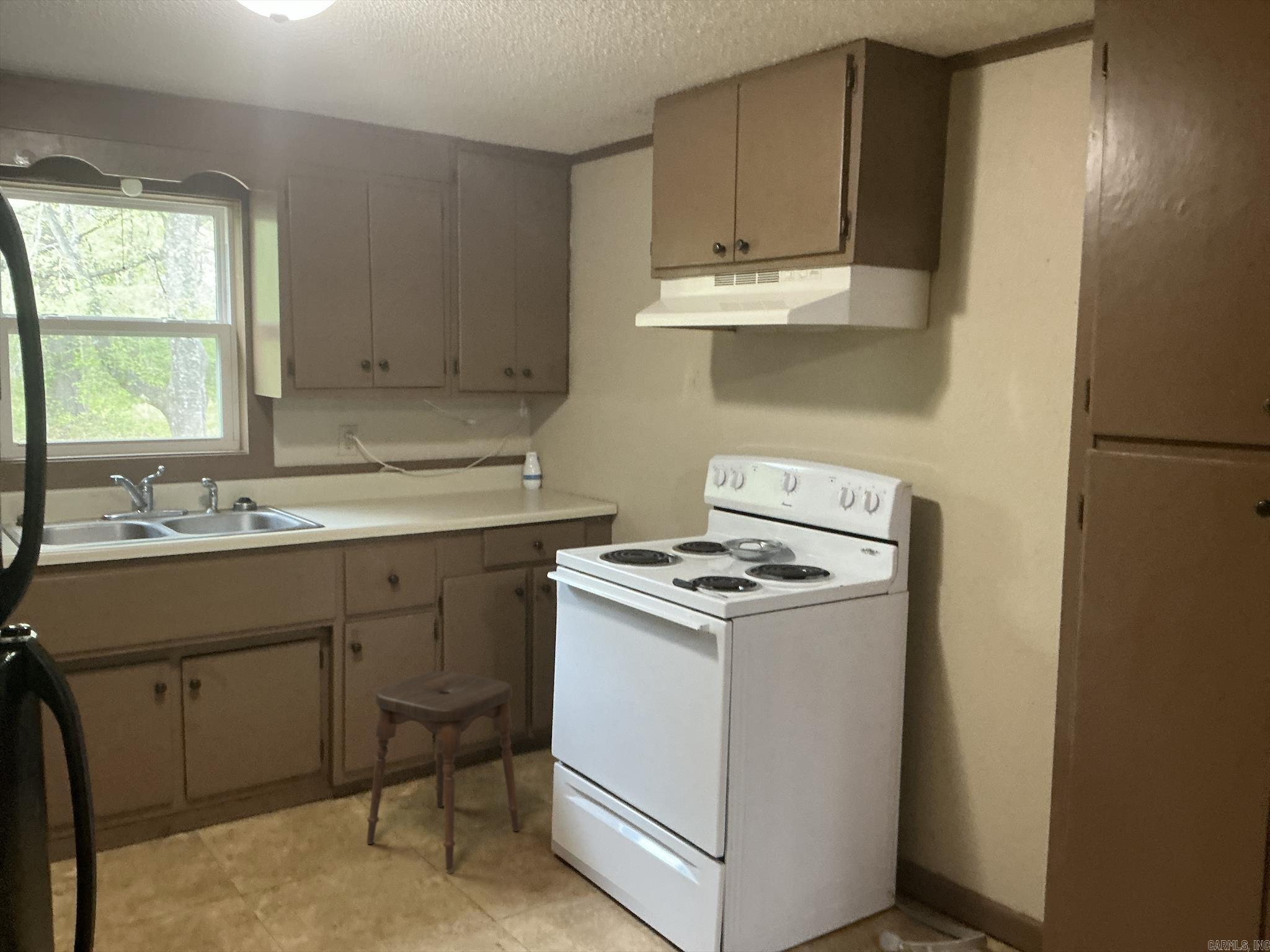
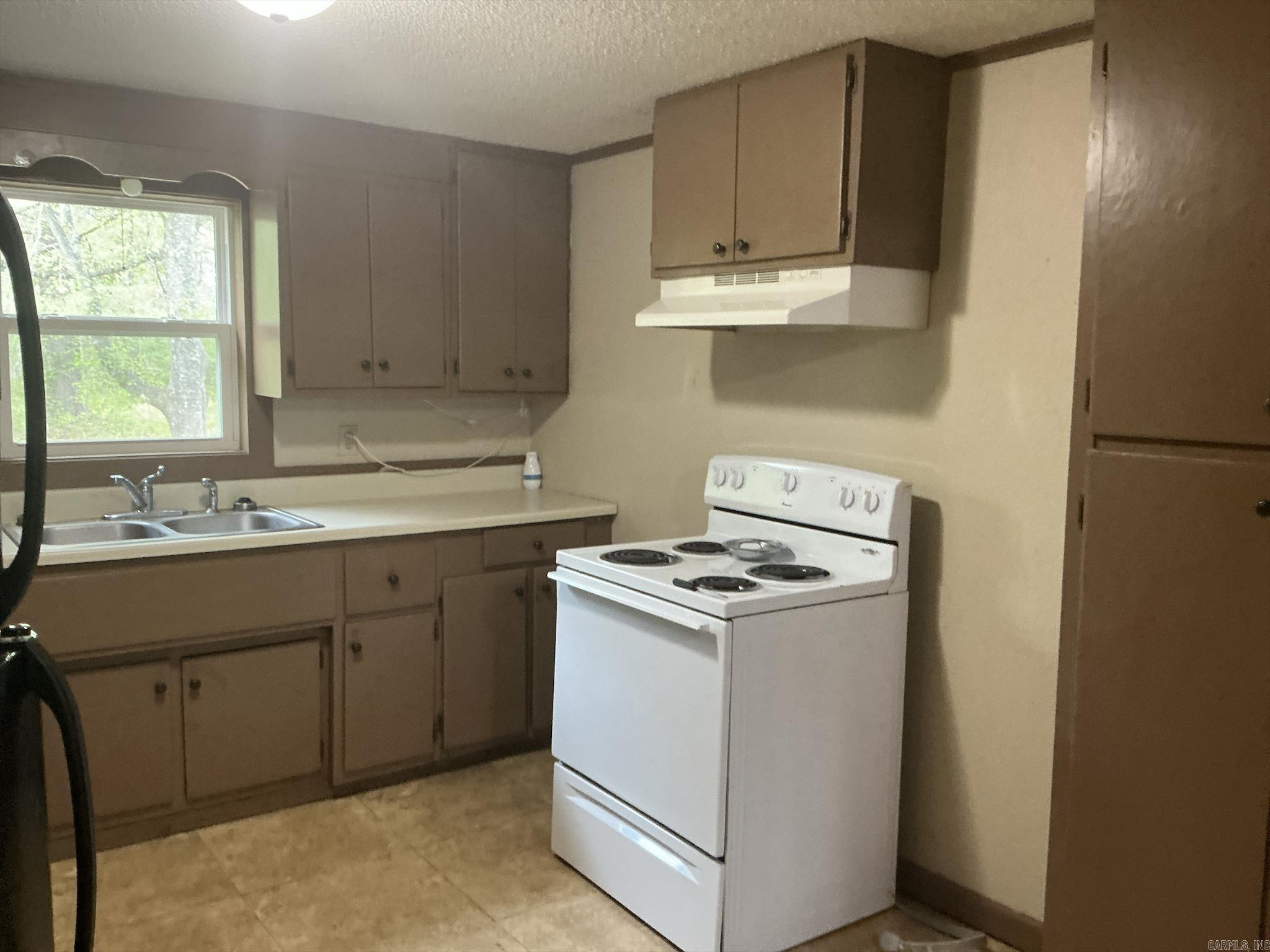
- stool [366,671,520,871]
